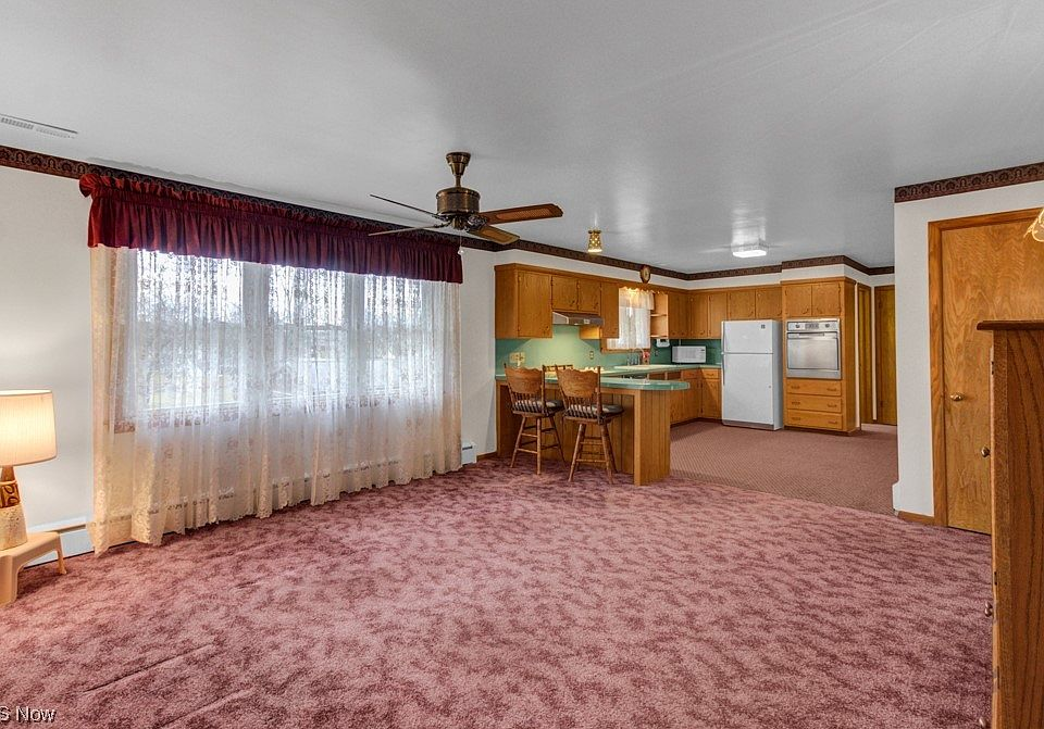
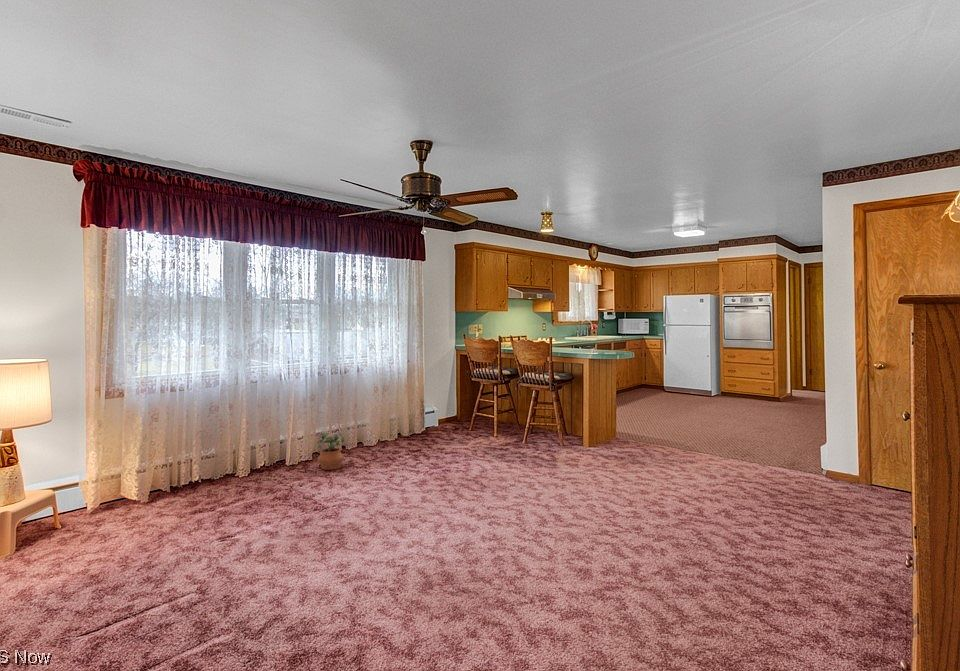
+ potted plant [316,431,345,471]
